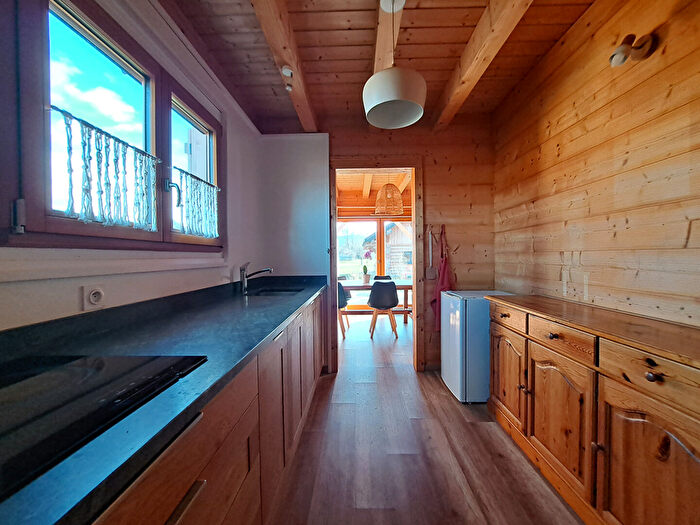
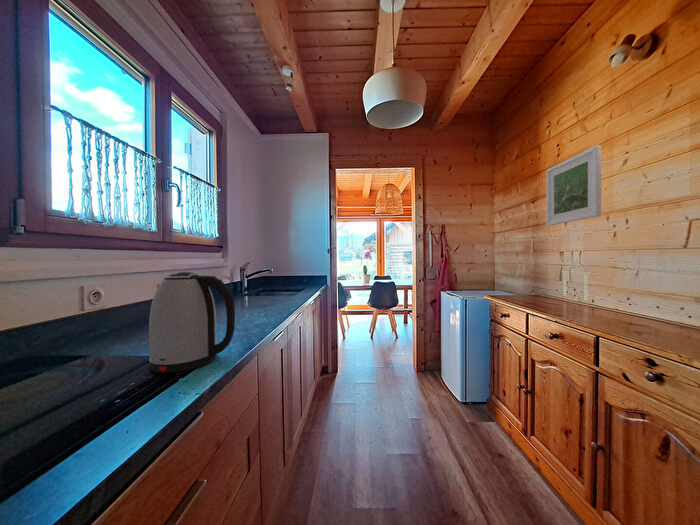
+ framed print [545,144,602,227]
+ kettle [148,271,236,374]
